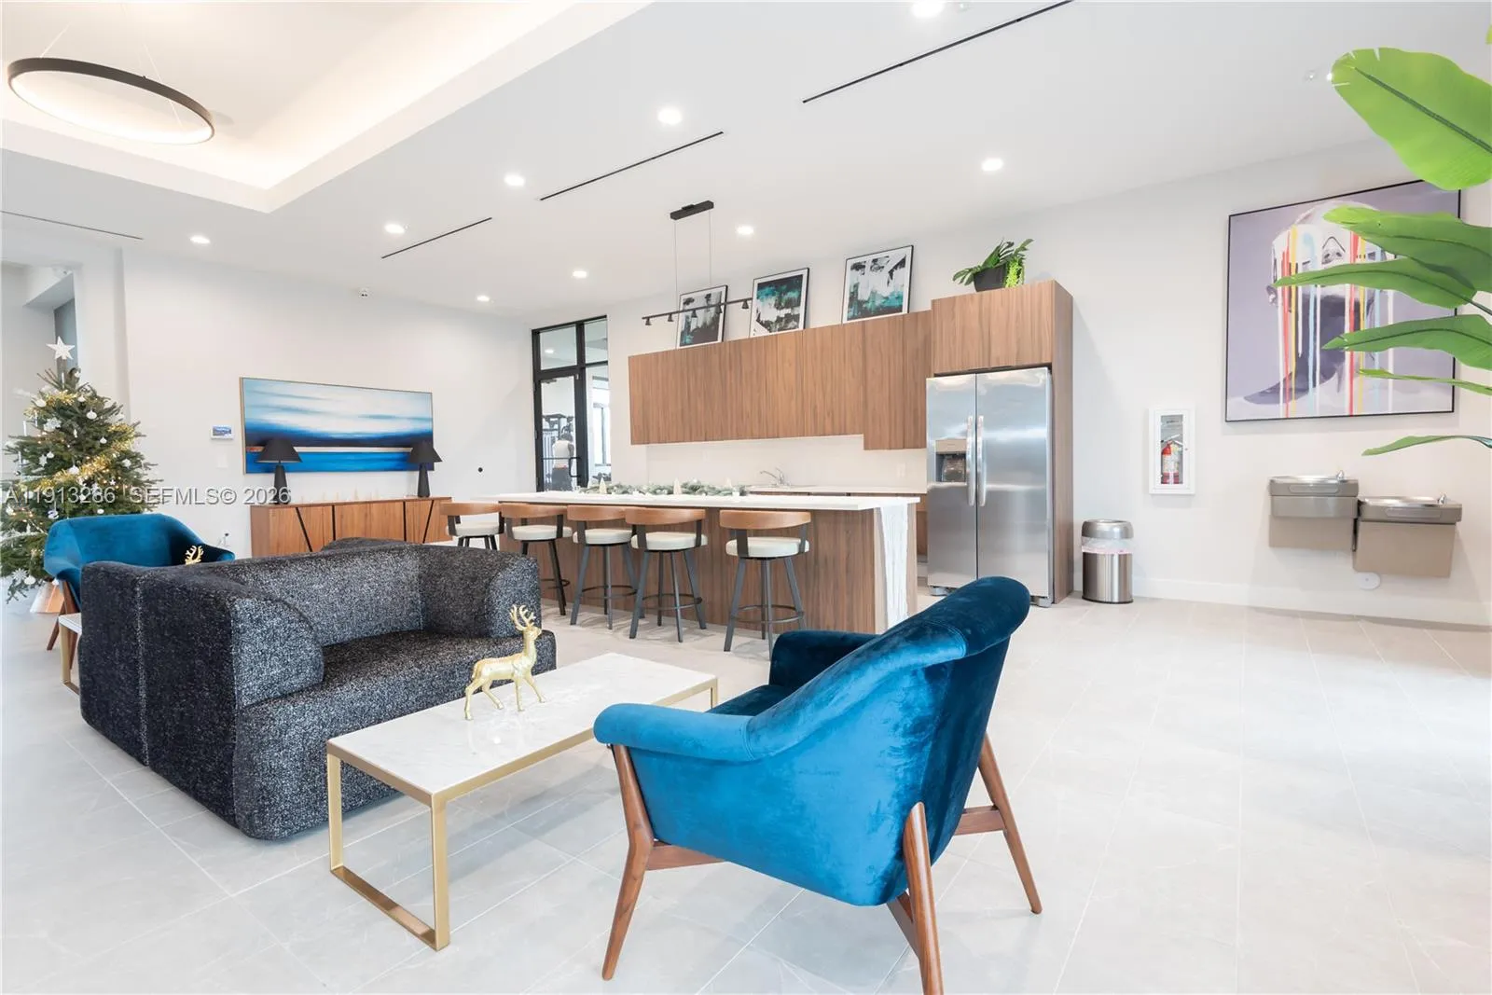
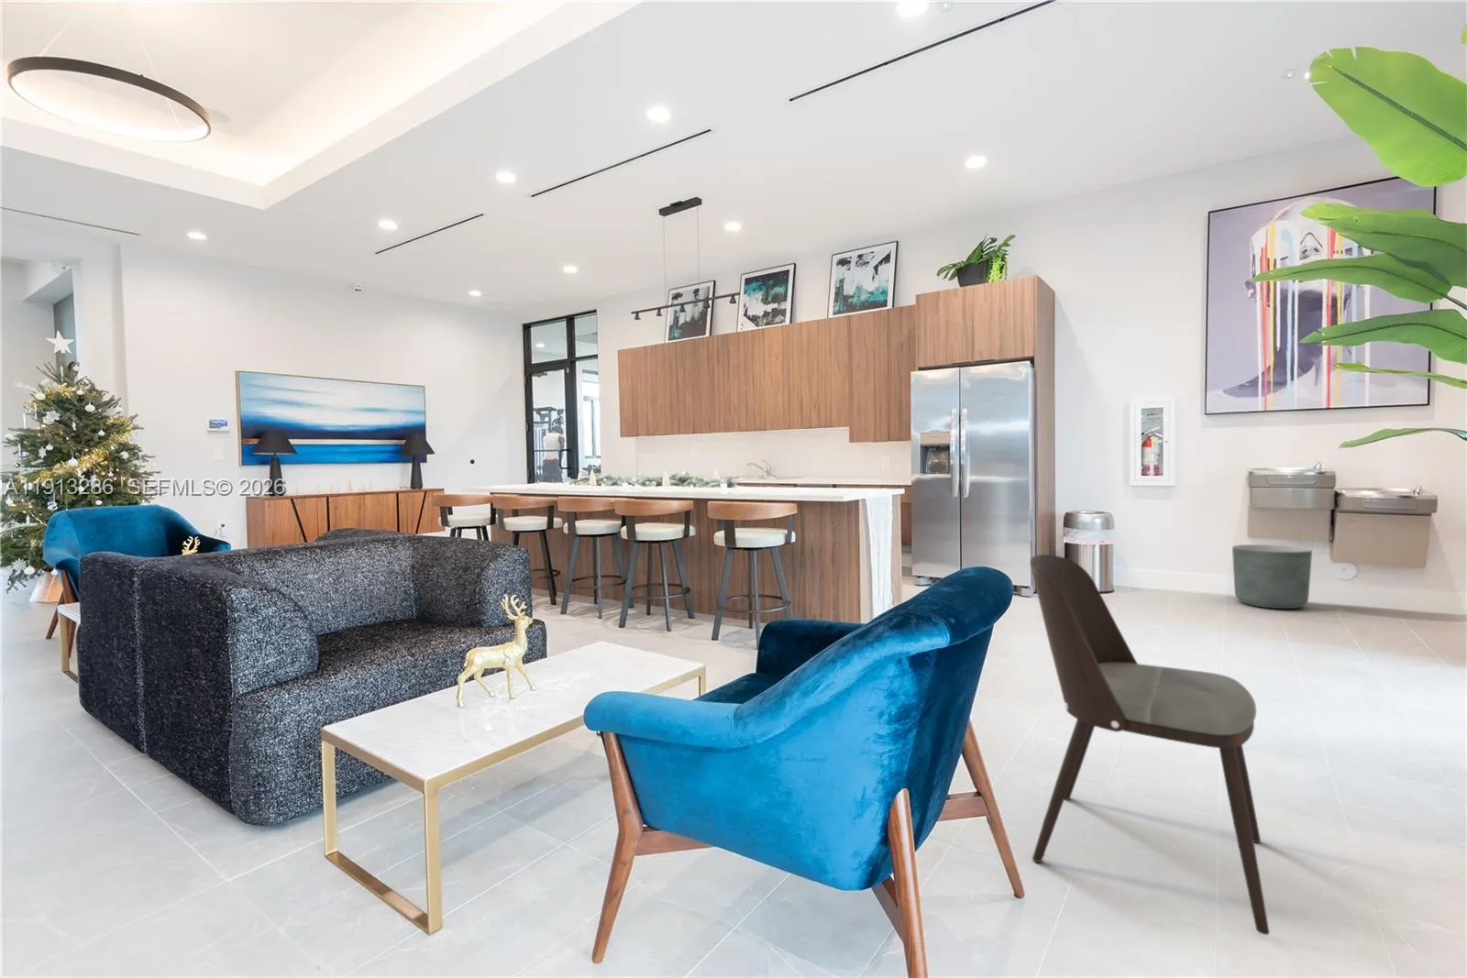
+ planter [1231,544,1313,609]
+ dining chair [1028,553,1271,935]
